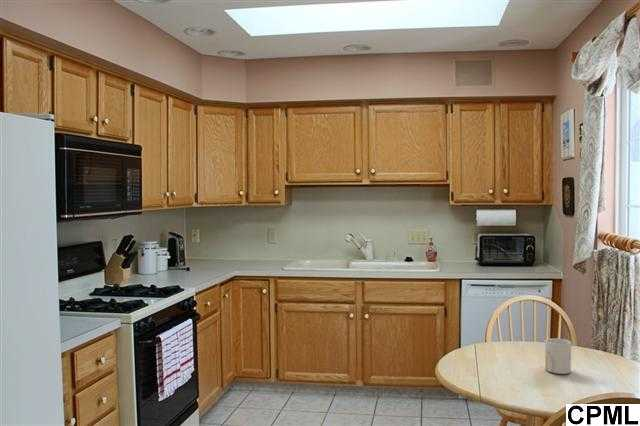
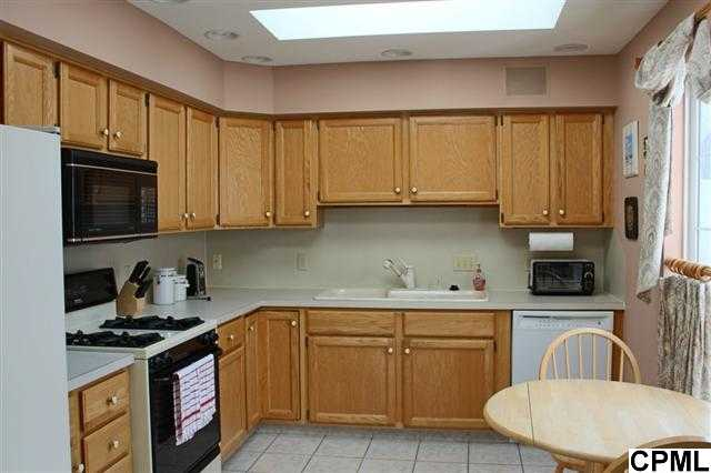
- mug [544,337,572,375]
